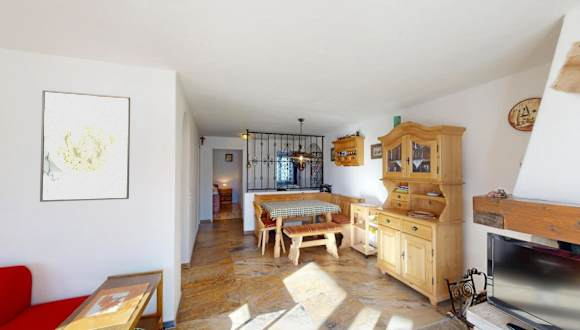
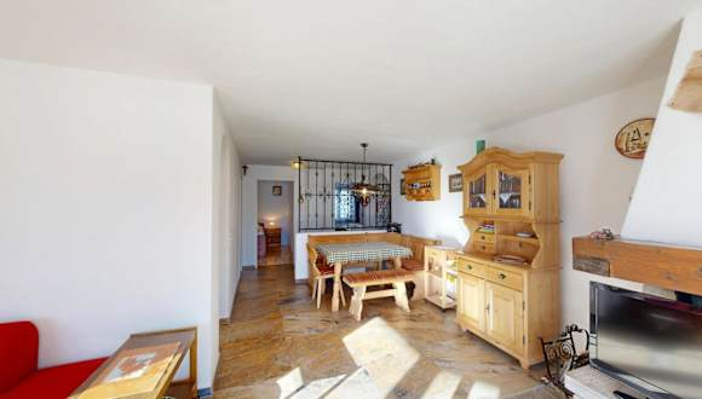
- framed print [39,89,131,203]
